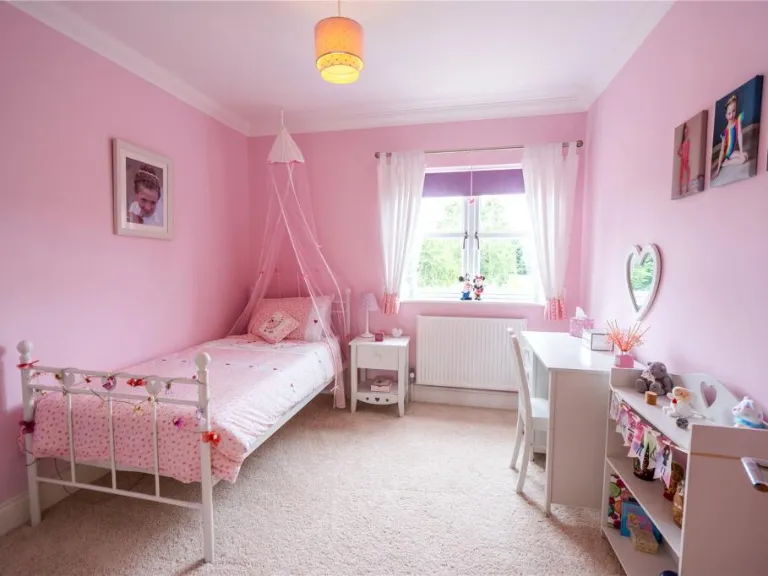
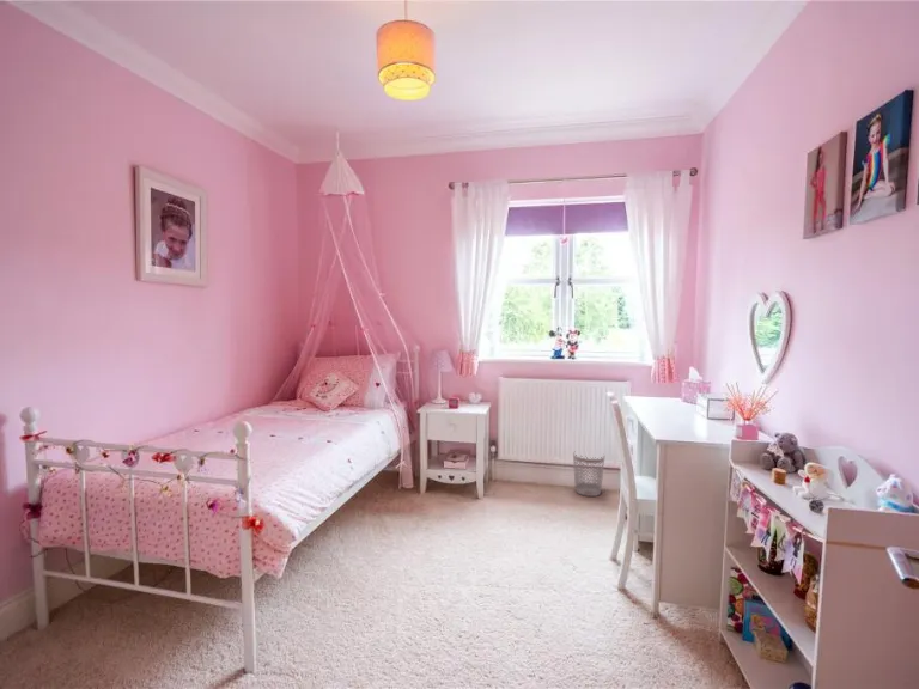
+ wastebasket [572,451,605,498]
